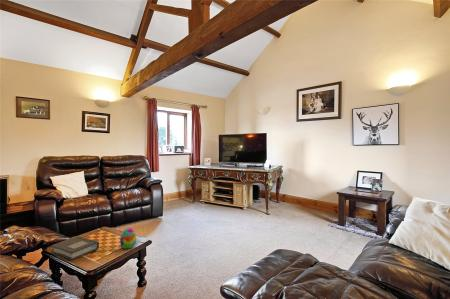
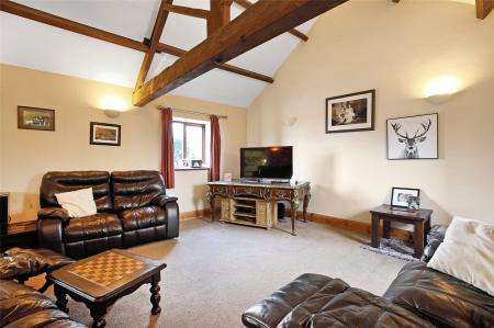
- decorative egg [119,227,138,250]
- book [50,235,100,261]
